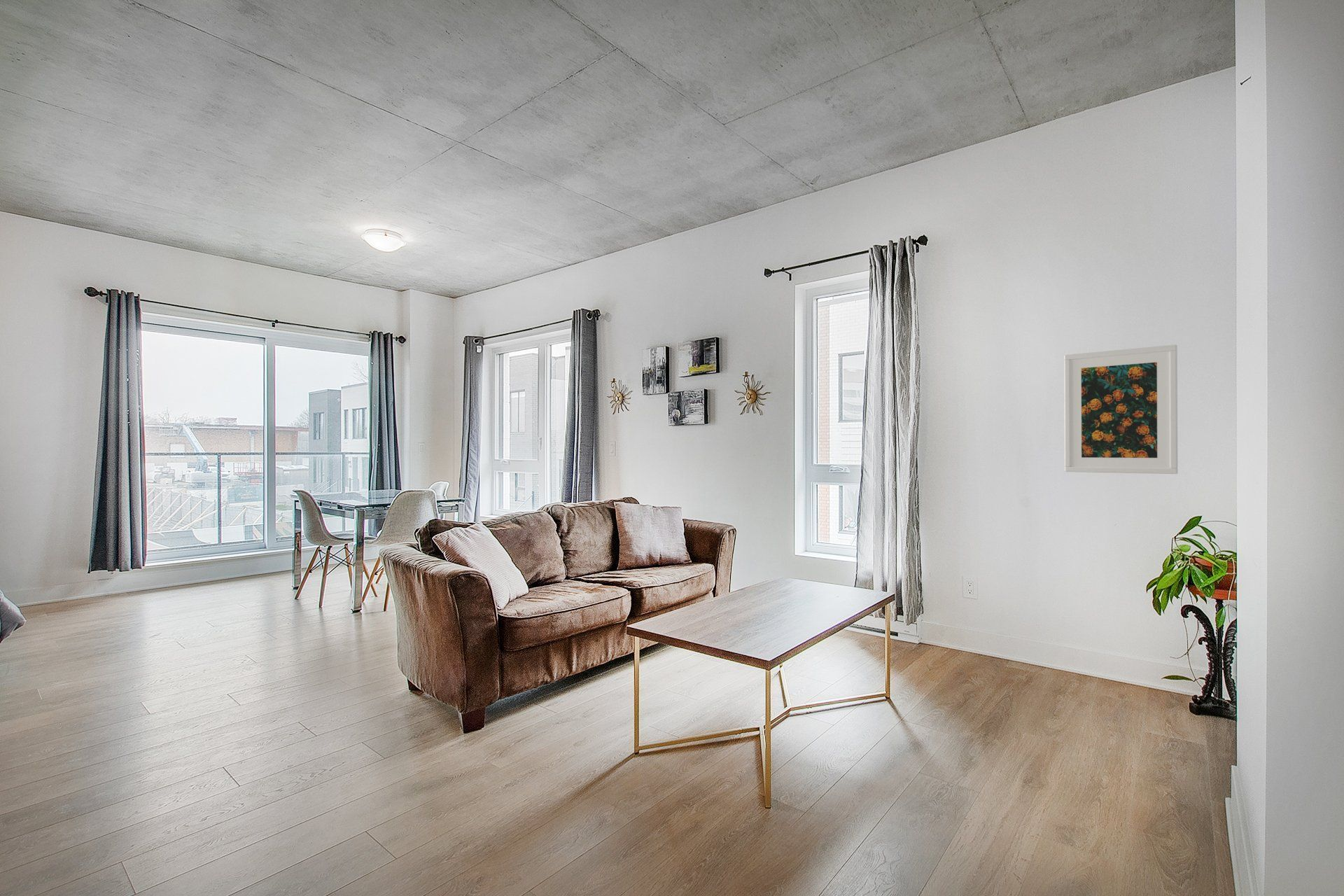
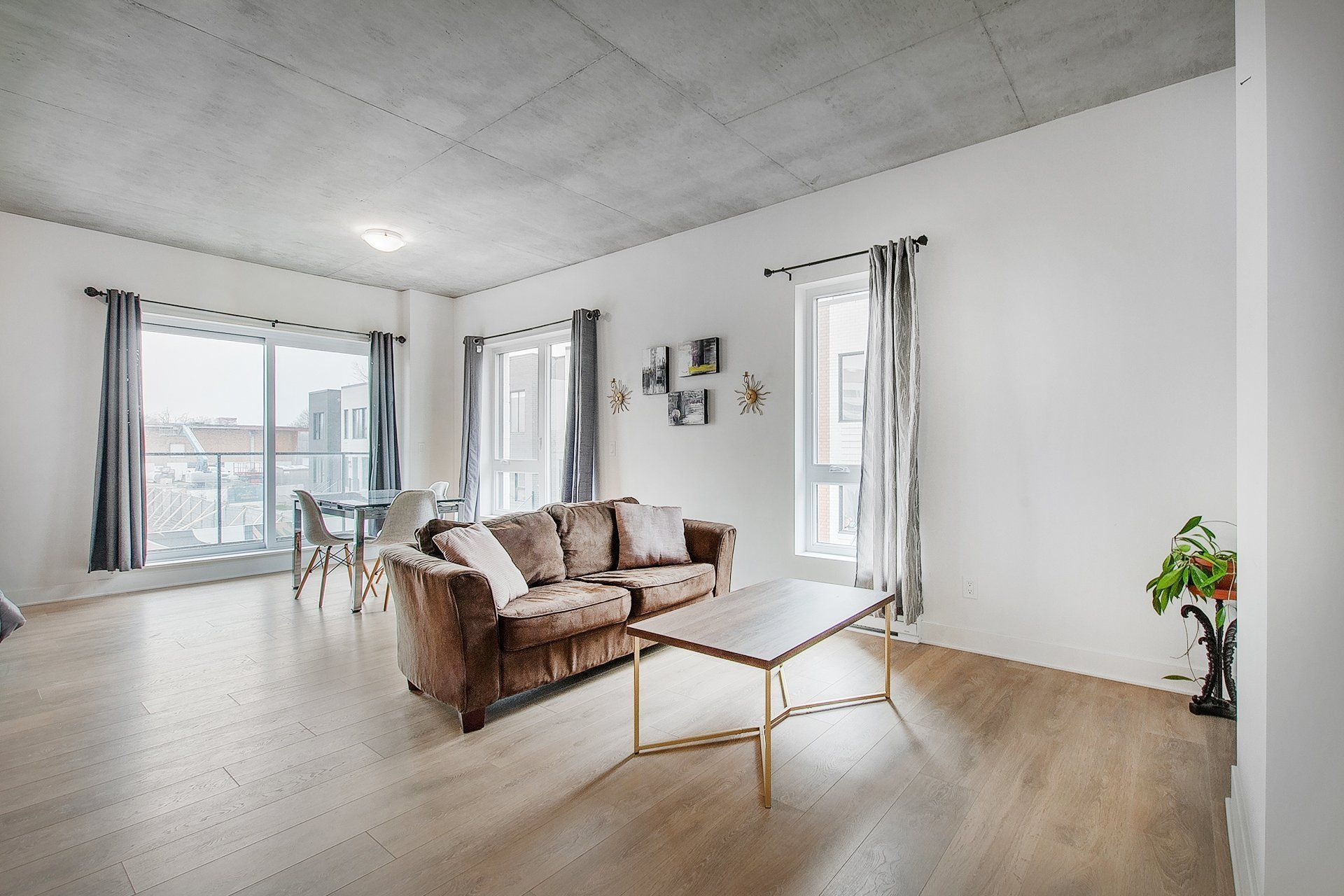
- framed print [1063,344,1178,475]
